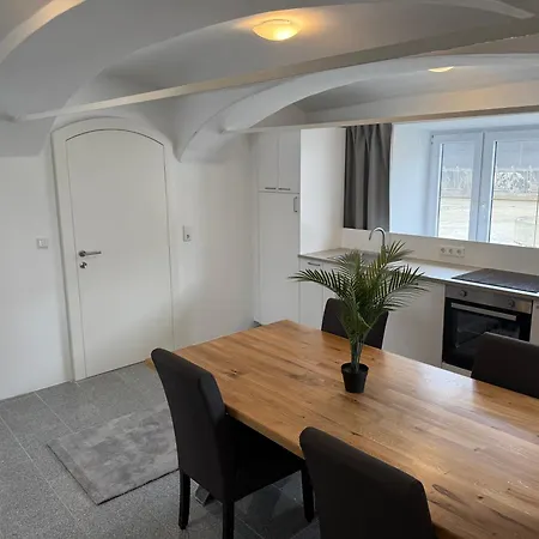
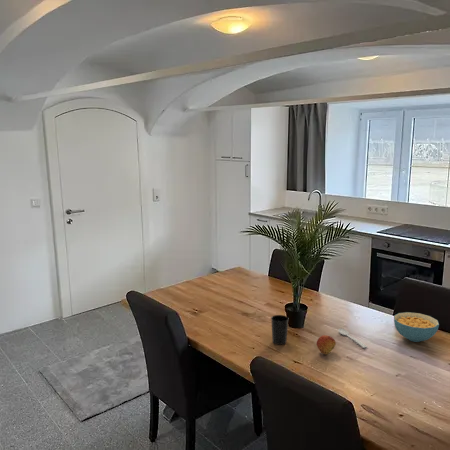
+ fruit [316,334,337,355]
+ cup [270,314,289,346]
+ cereal bowl [393,311,440,343]
+ spoon [337,327,368,349]
